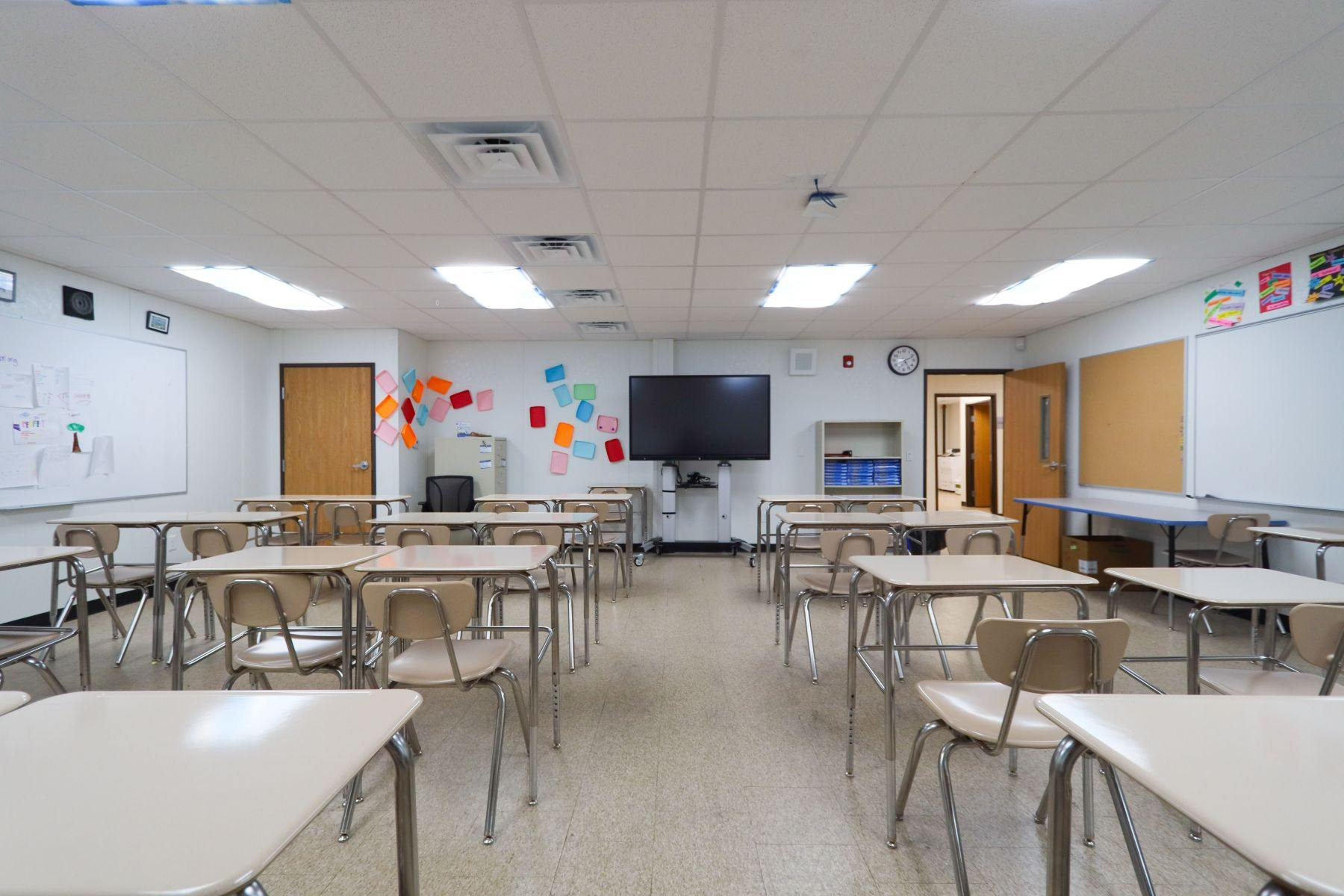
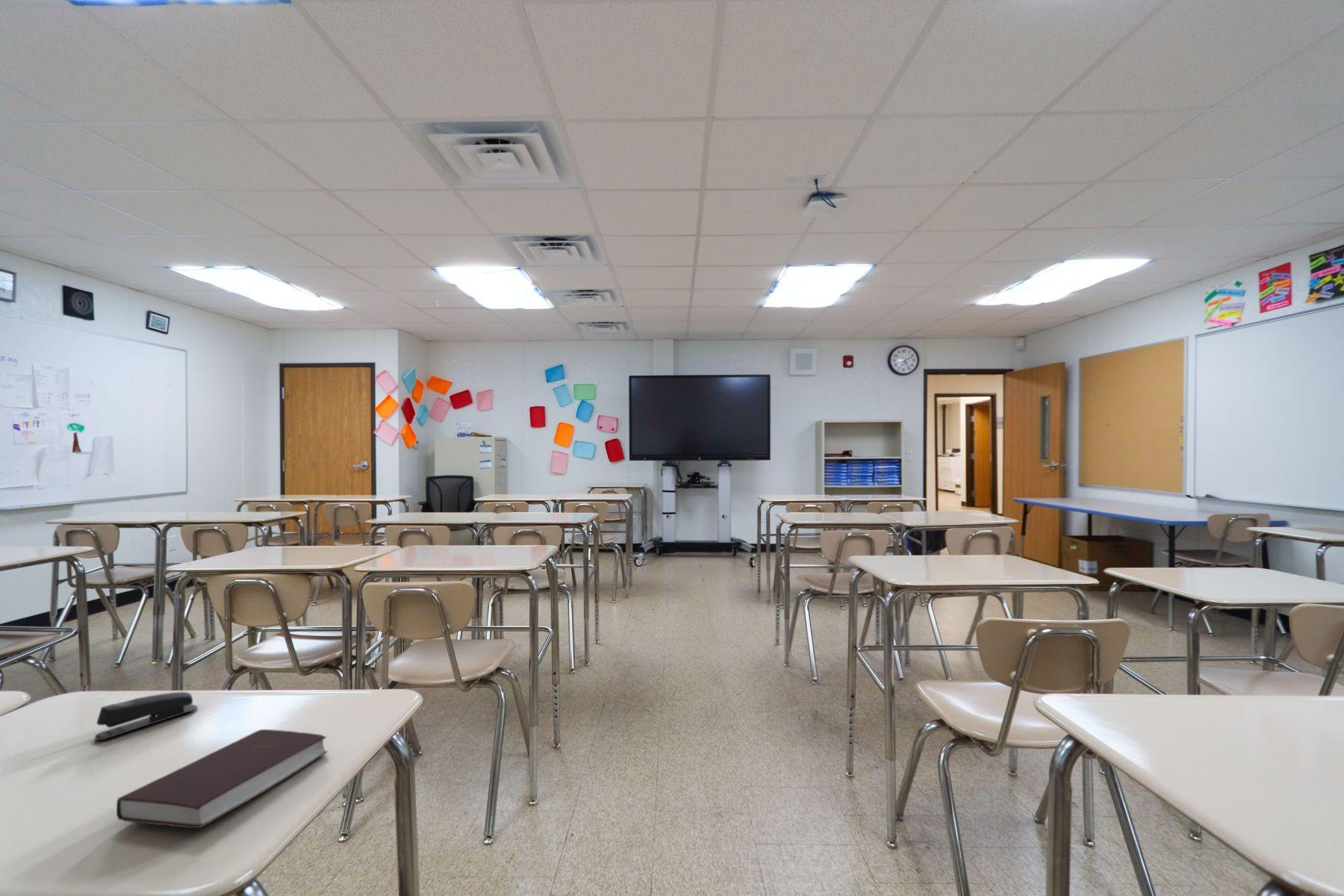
+ book [116,729,328,829]
+ stapler [94,691,199,741]
